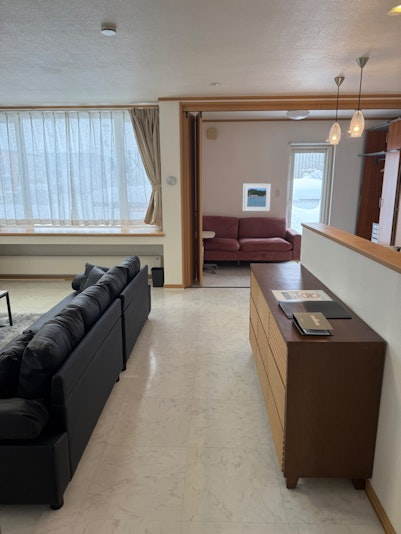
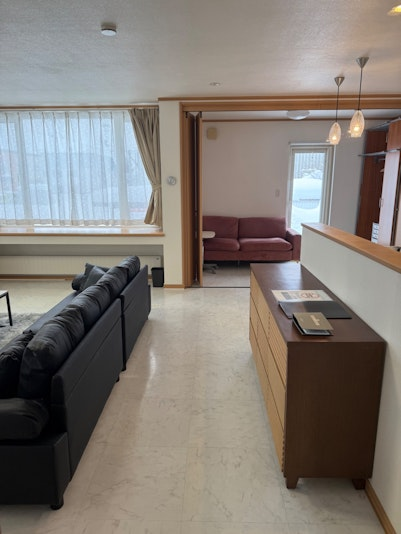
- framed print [242,183,272,212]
